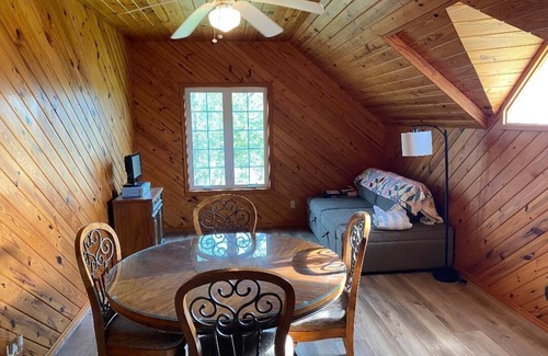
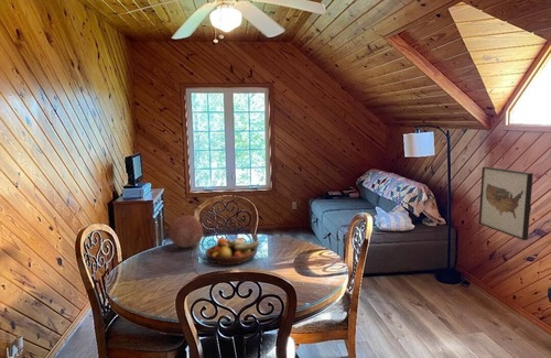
+ fruit bowl [204,237,261,267]
+ decorative ball [168,215,204,249]
+ wall art [478,166,534,241]
